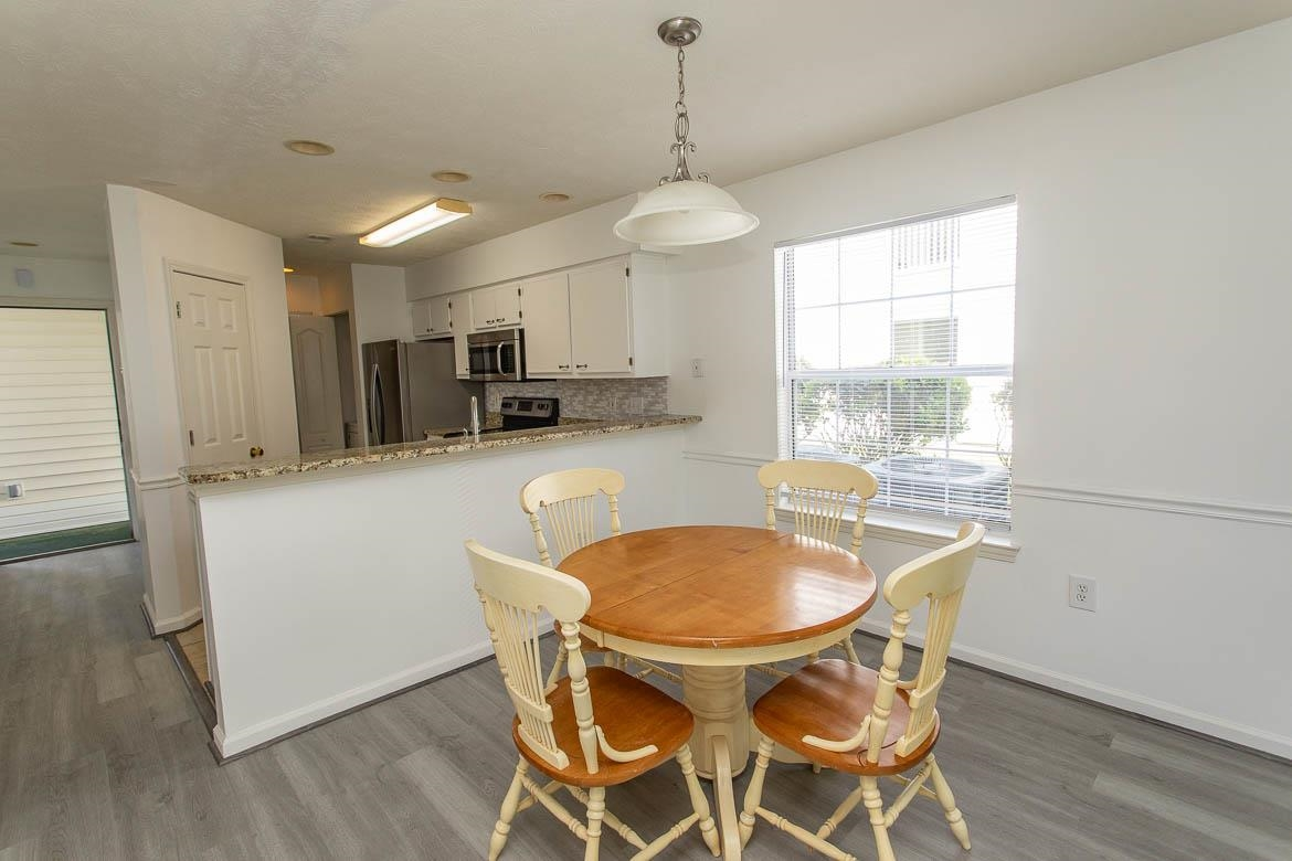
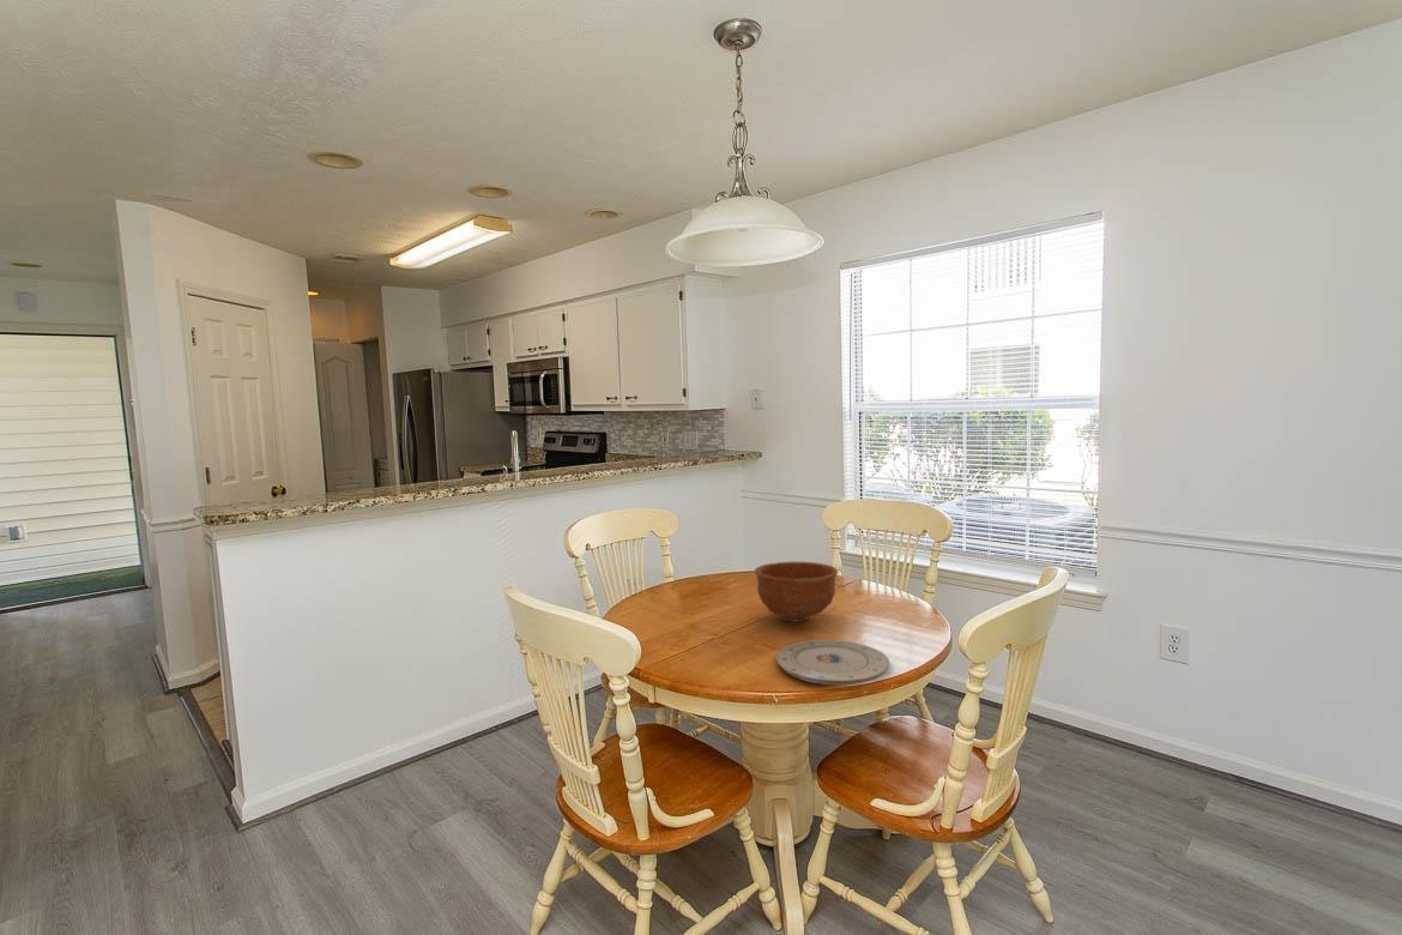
+ plate [775,639,890,686]
+ bowl [753,560,839,622]
